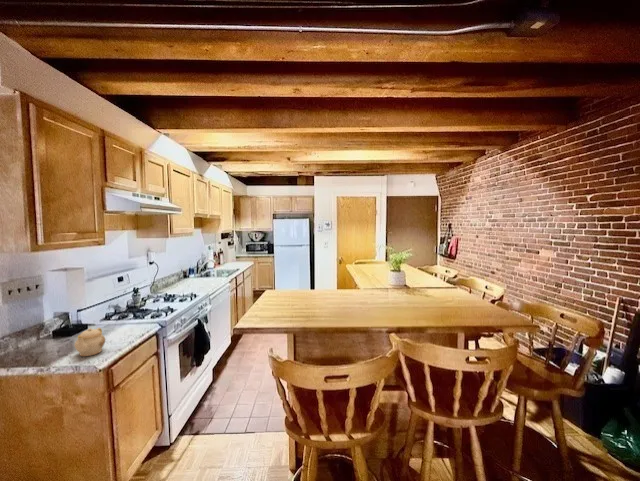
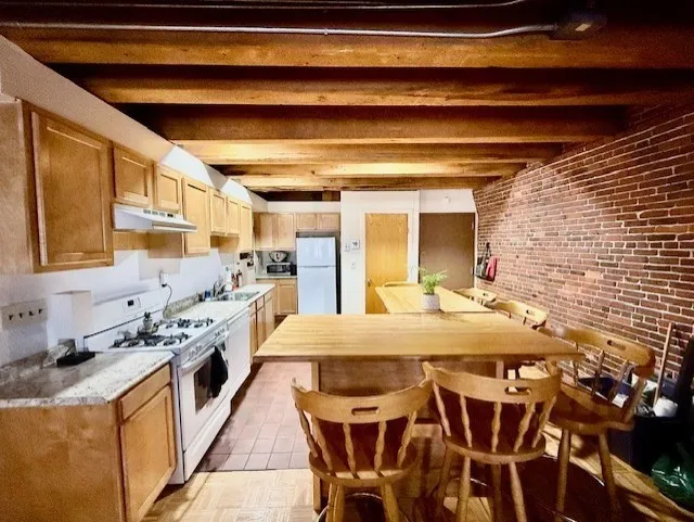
- teapot [74,327,106,357]
